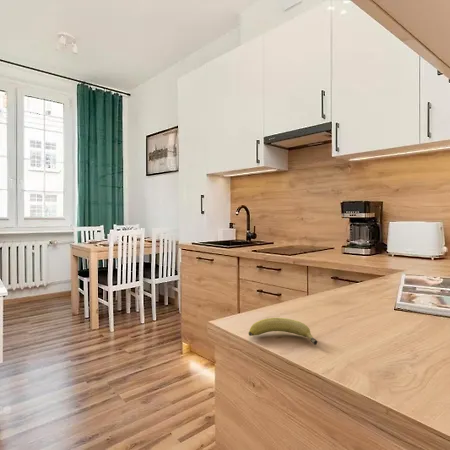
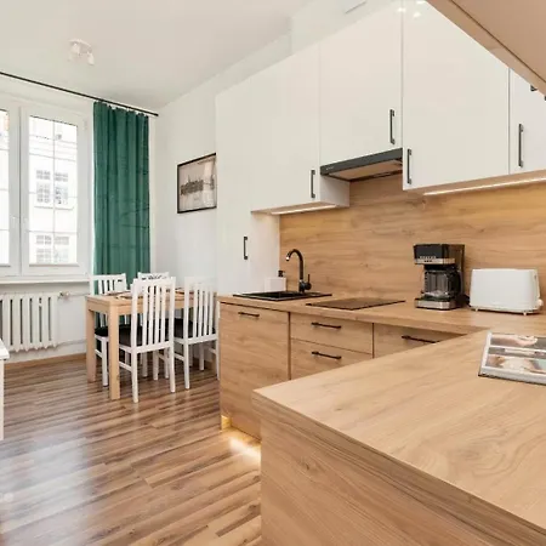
- fruit [248,317,319,346]
